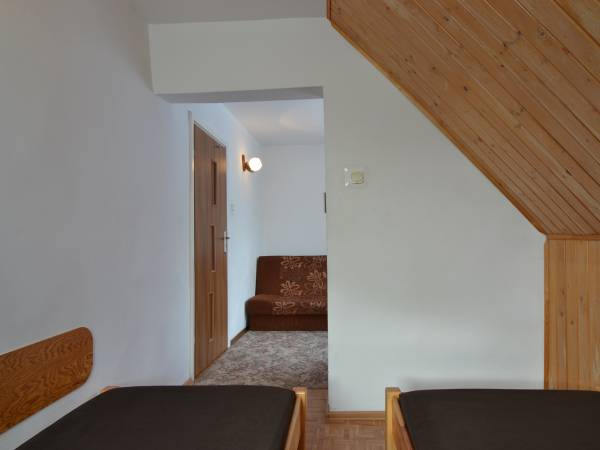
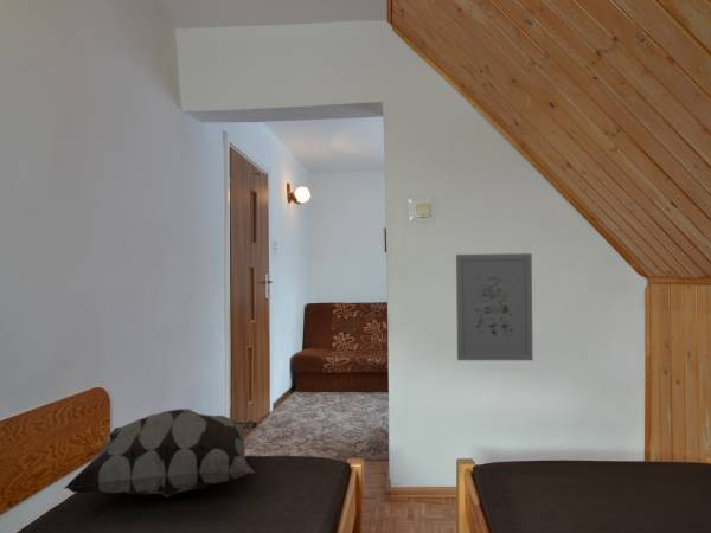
+ decorative pillow [64,407,258,499]
+ wall art [455,252,534,361]
